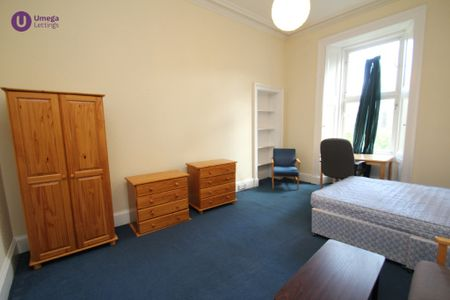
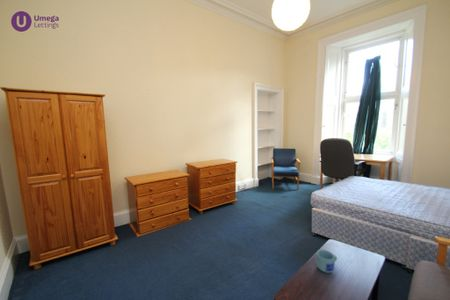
+ mug [315,249,338,274]
